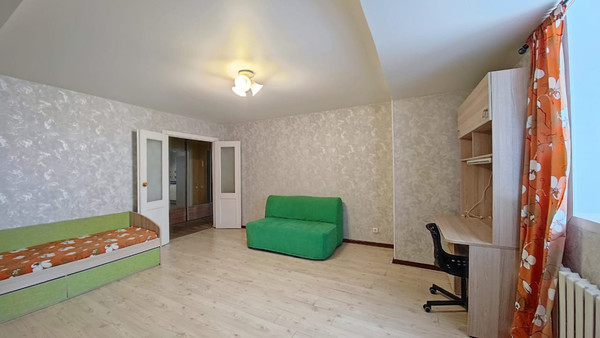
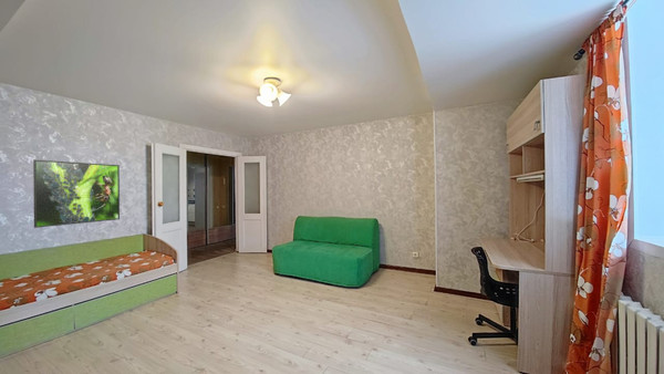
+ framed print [32,158,121,229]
